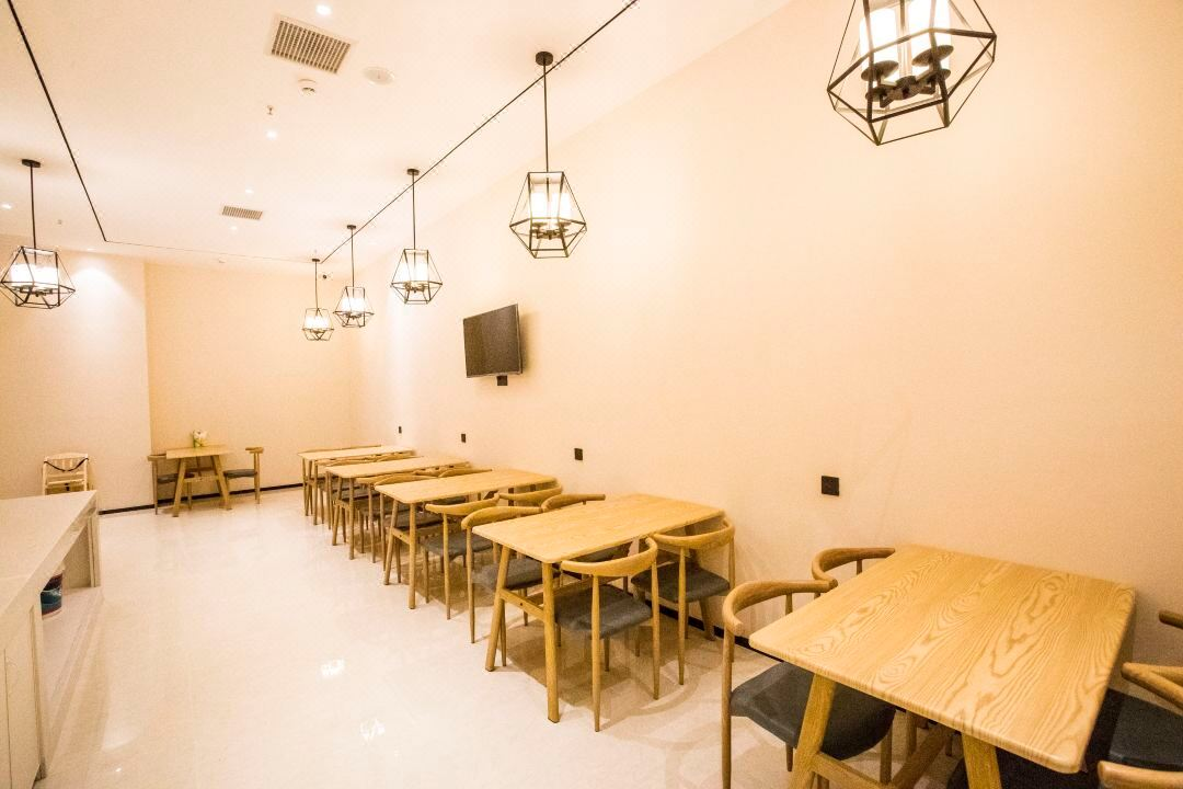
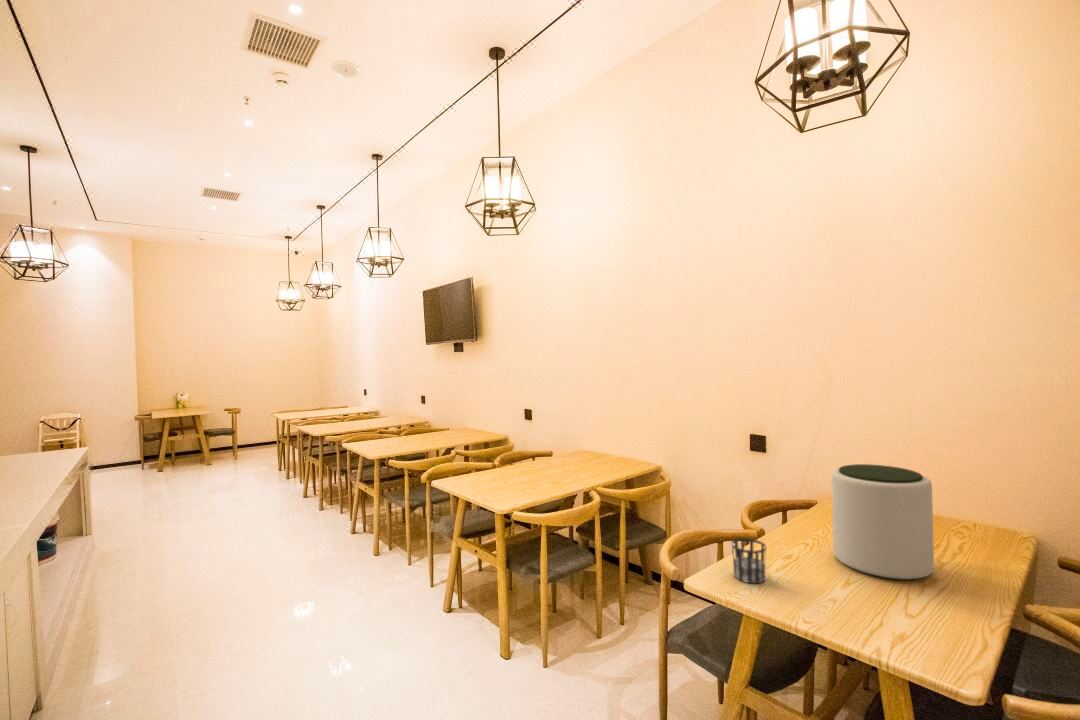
+ plant pot [830,463,935,581]
+ cup [730,537,767,584]
